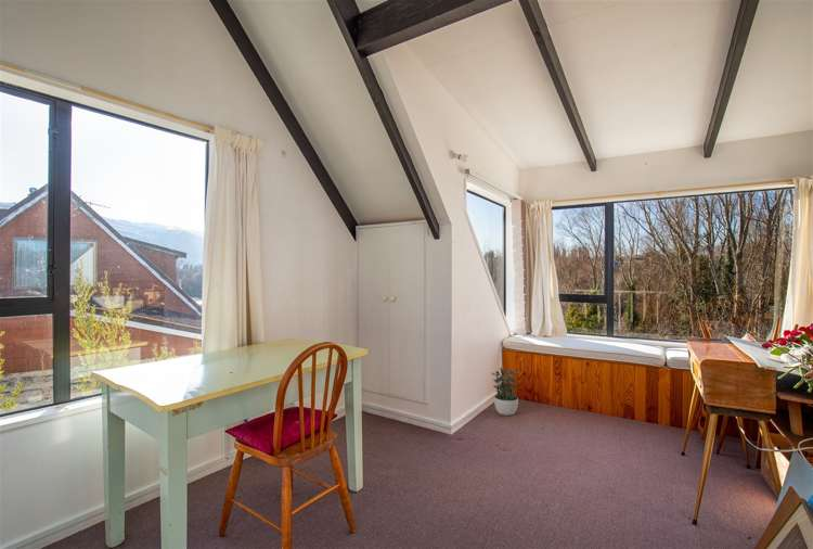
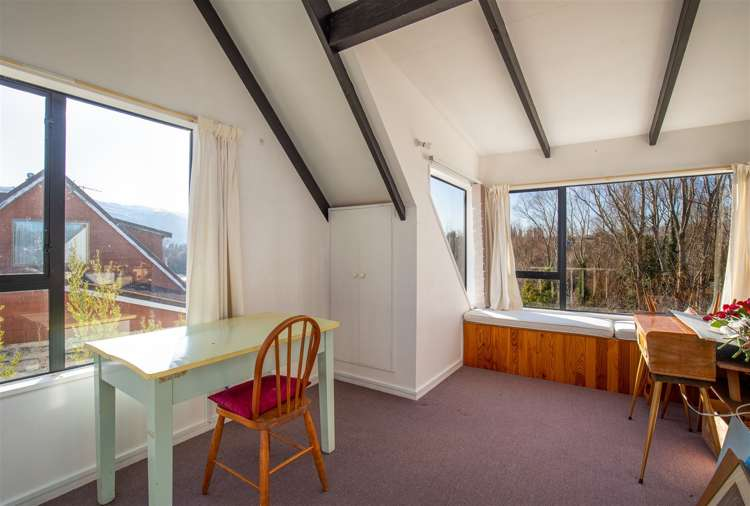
- potted plant [490,367,520,417]
